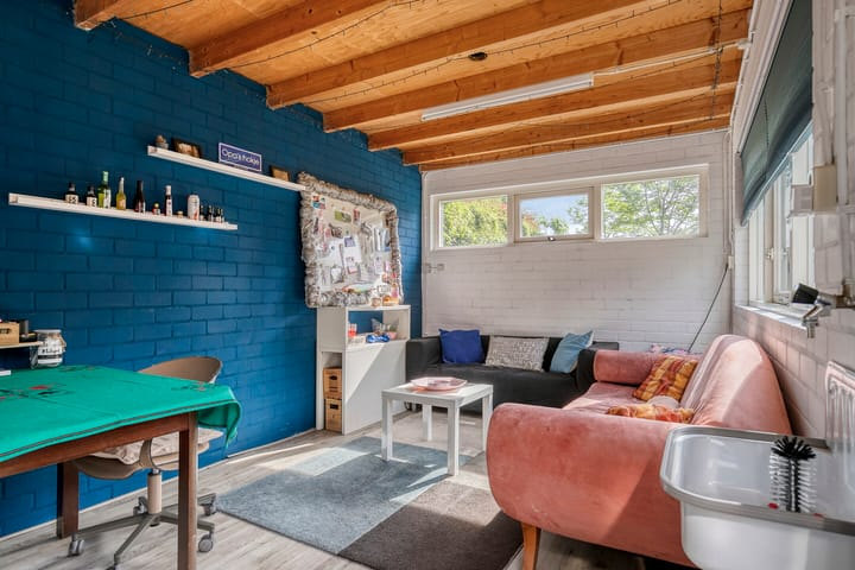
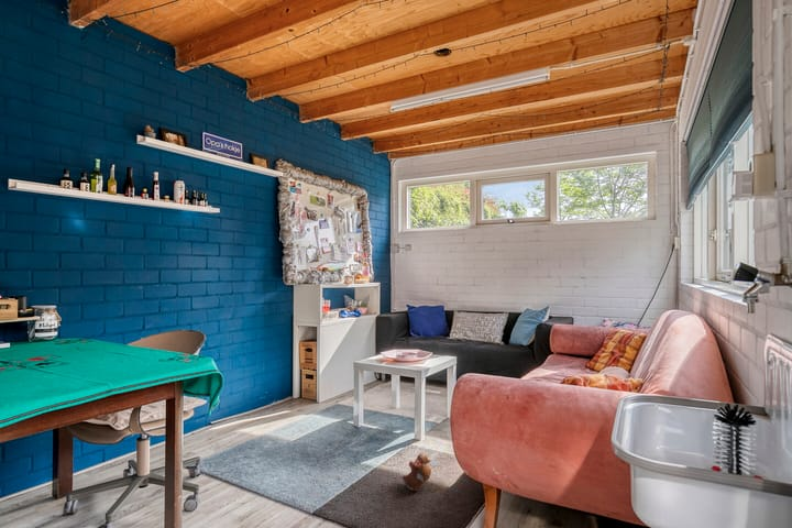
+ plush toy [402,453,432,493]
